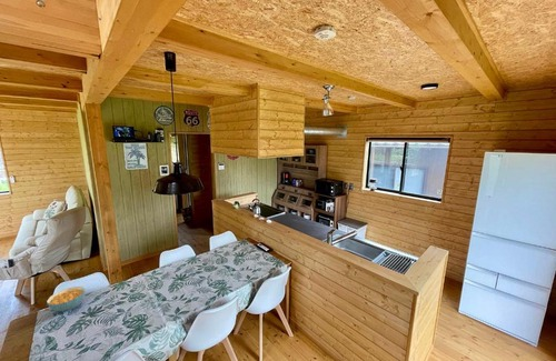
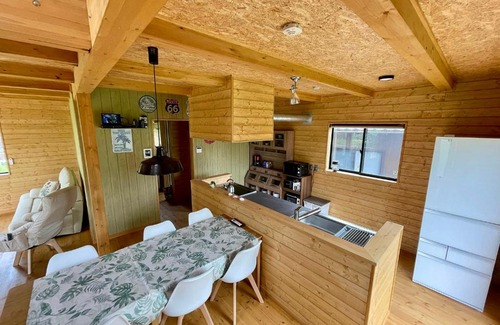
- cereal bowl [46,285,86,312]
